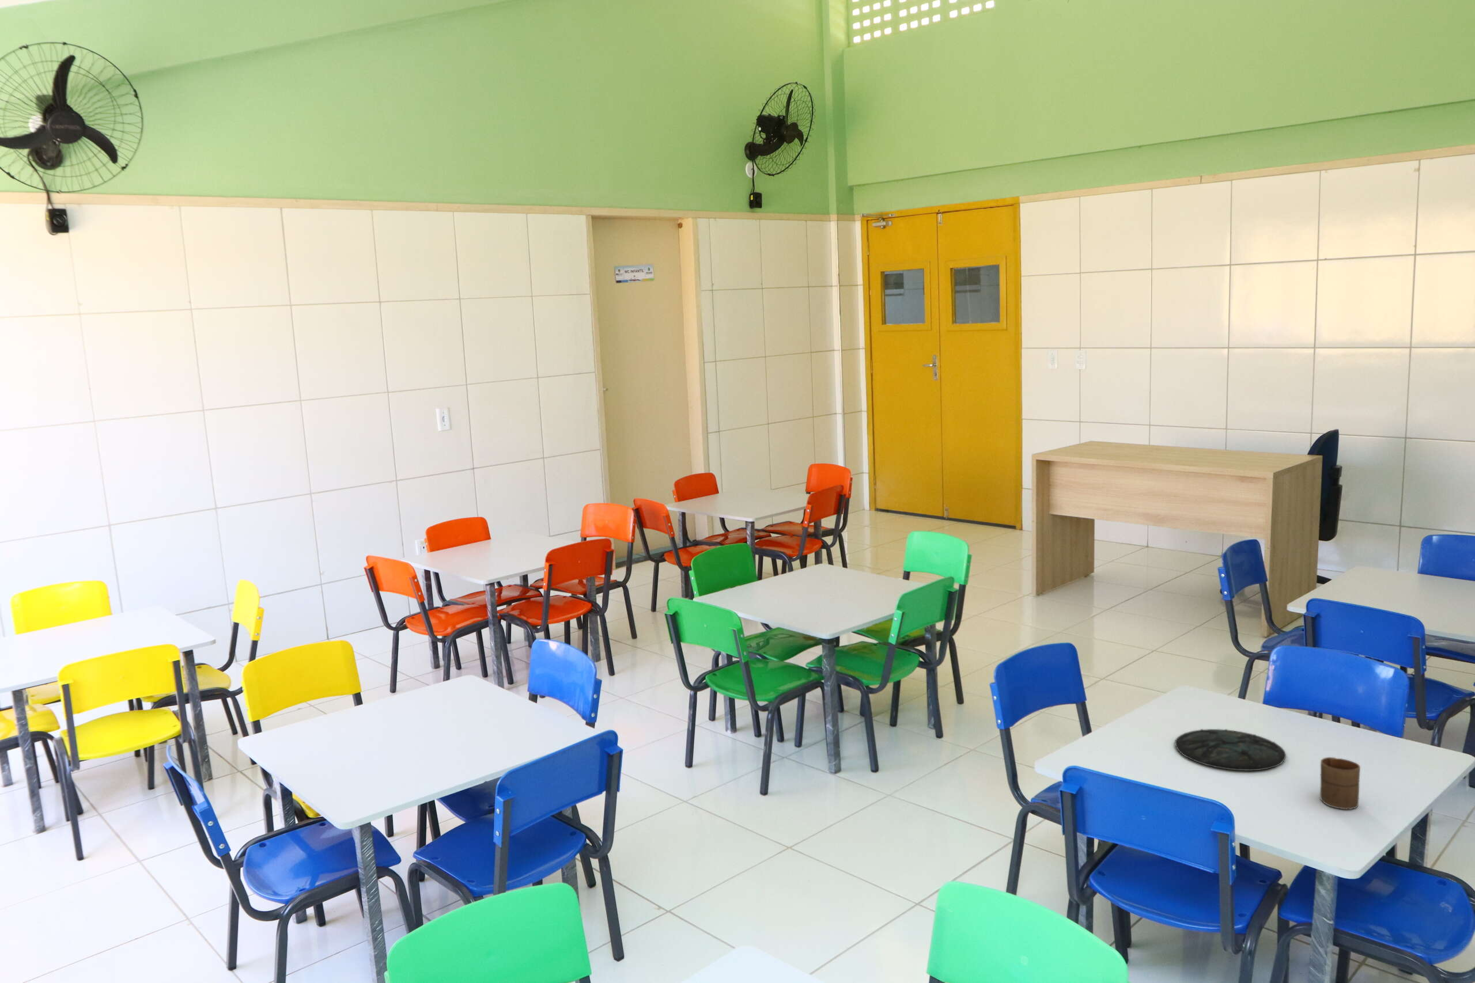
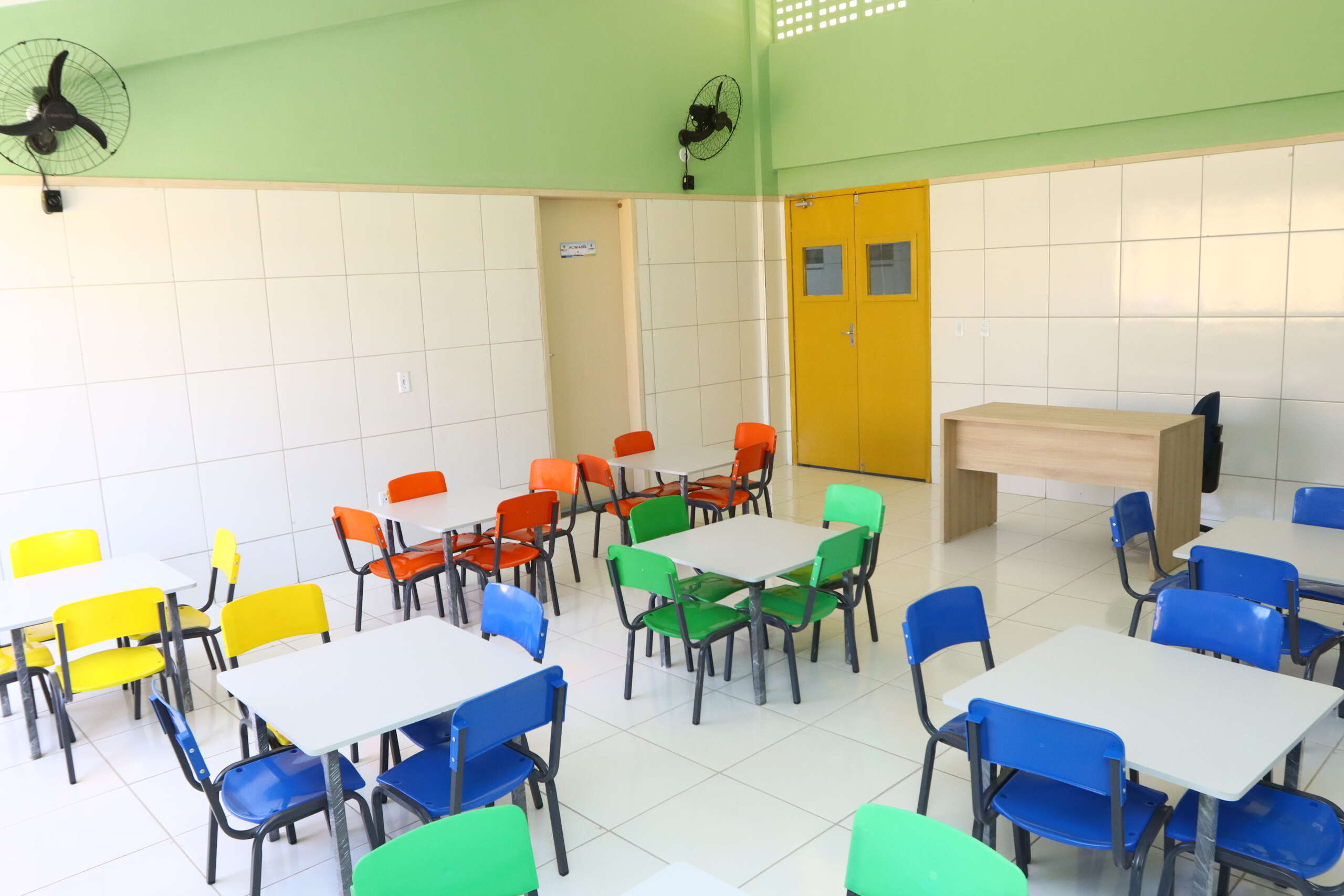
- cup [1319,757,1361,810]
- plate [1174,728,1286,771]
